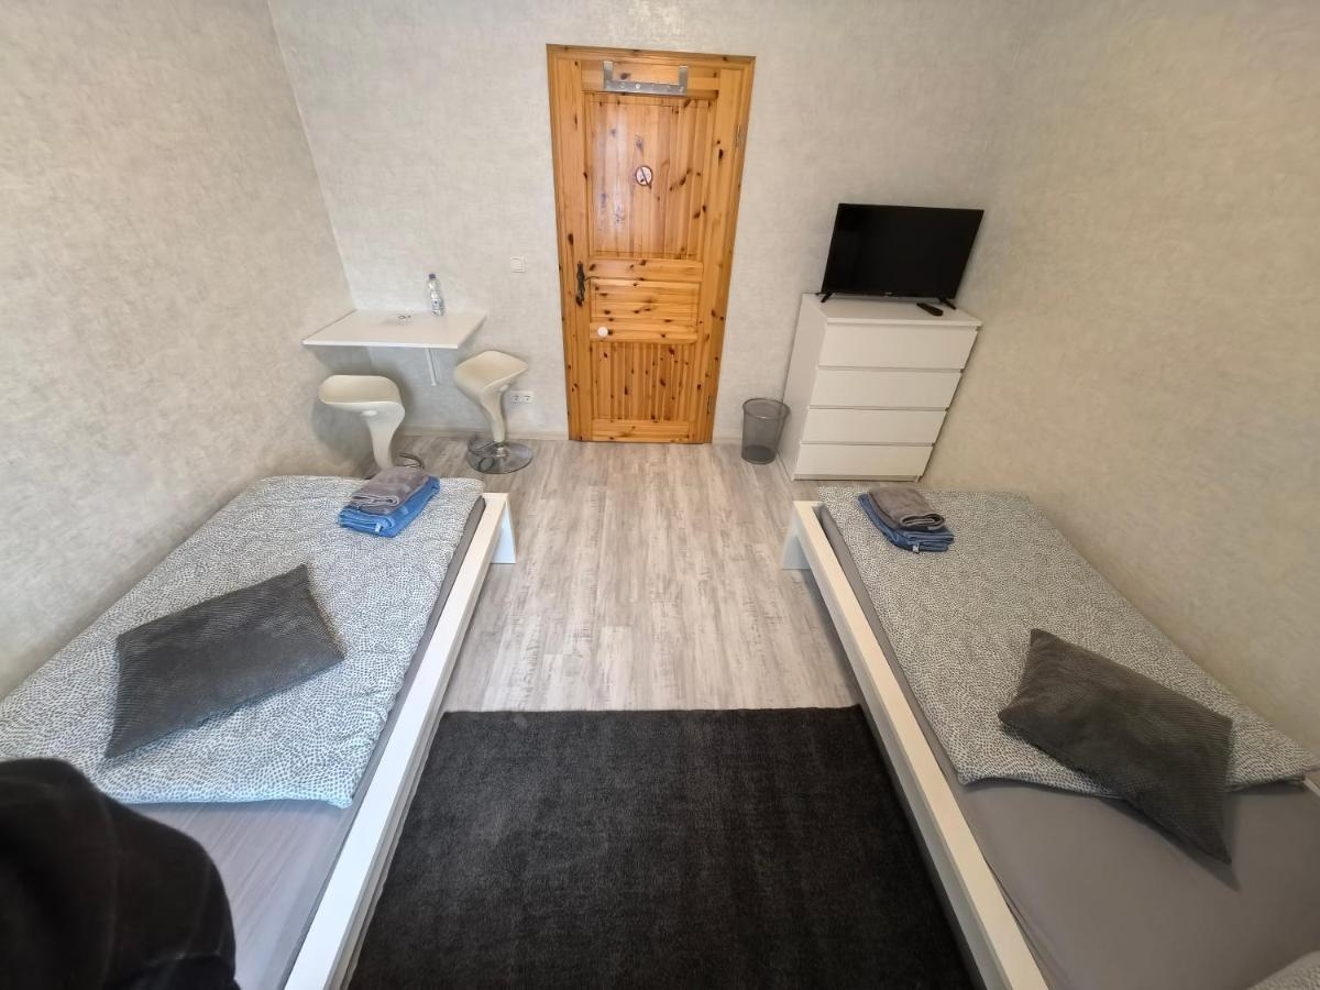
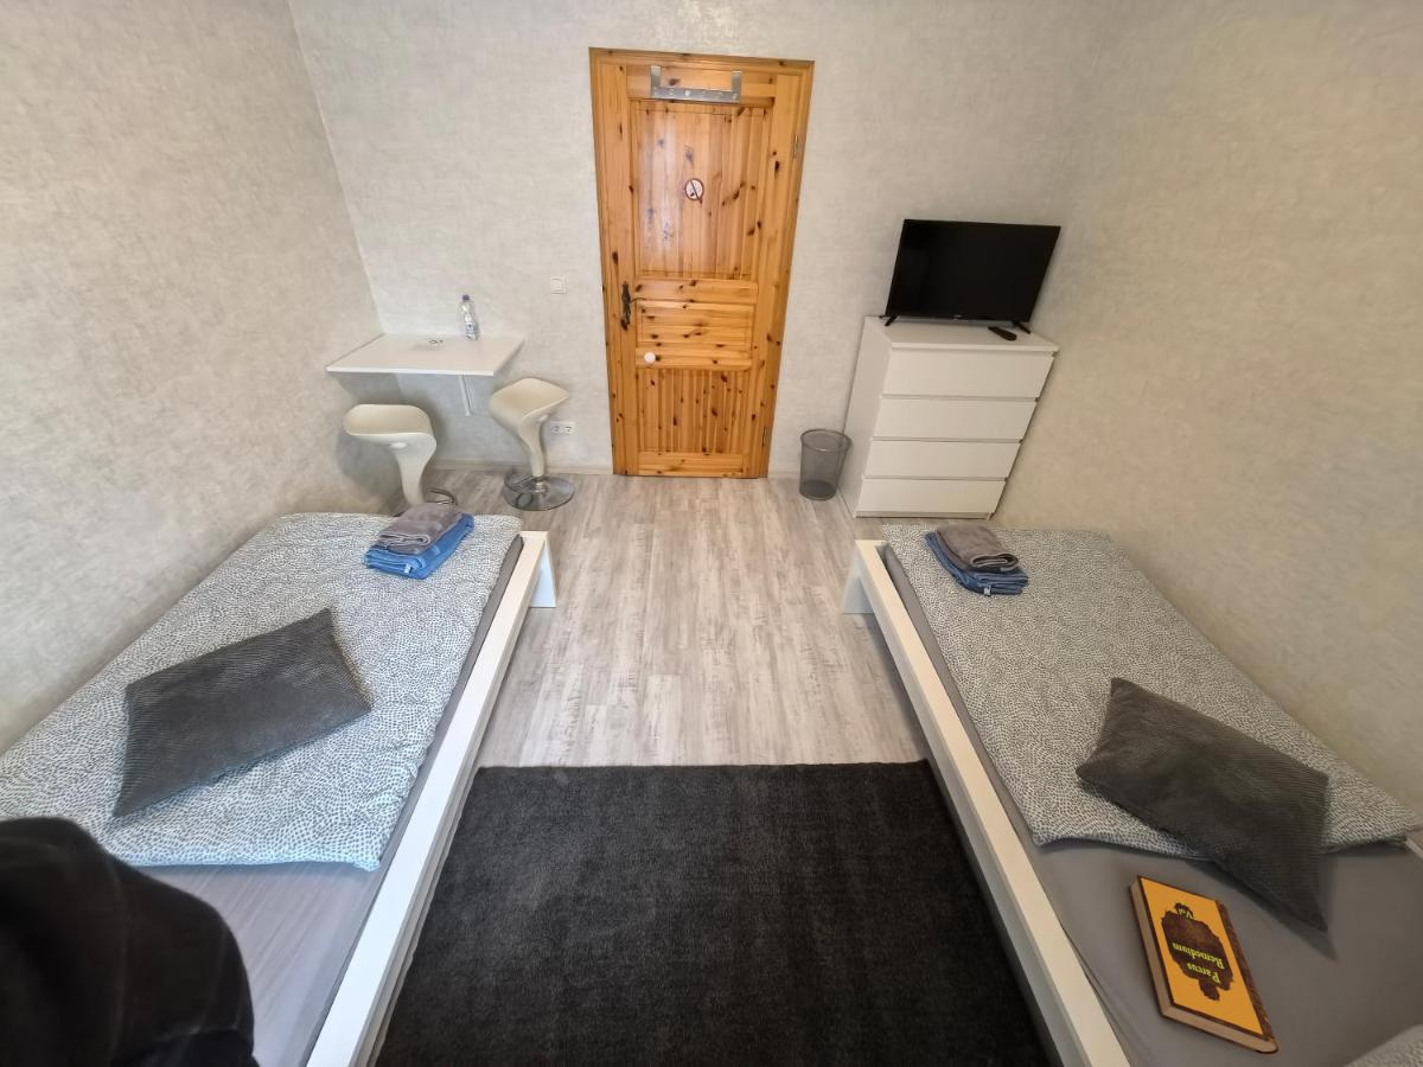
+ hardback book [1128,874,1282,1056]
